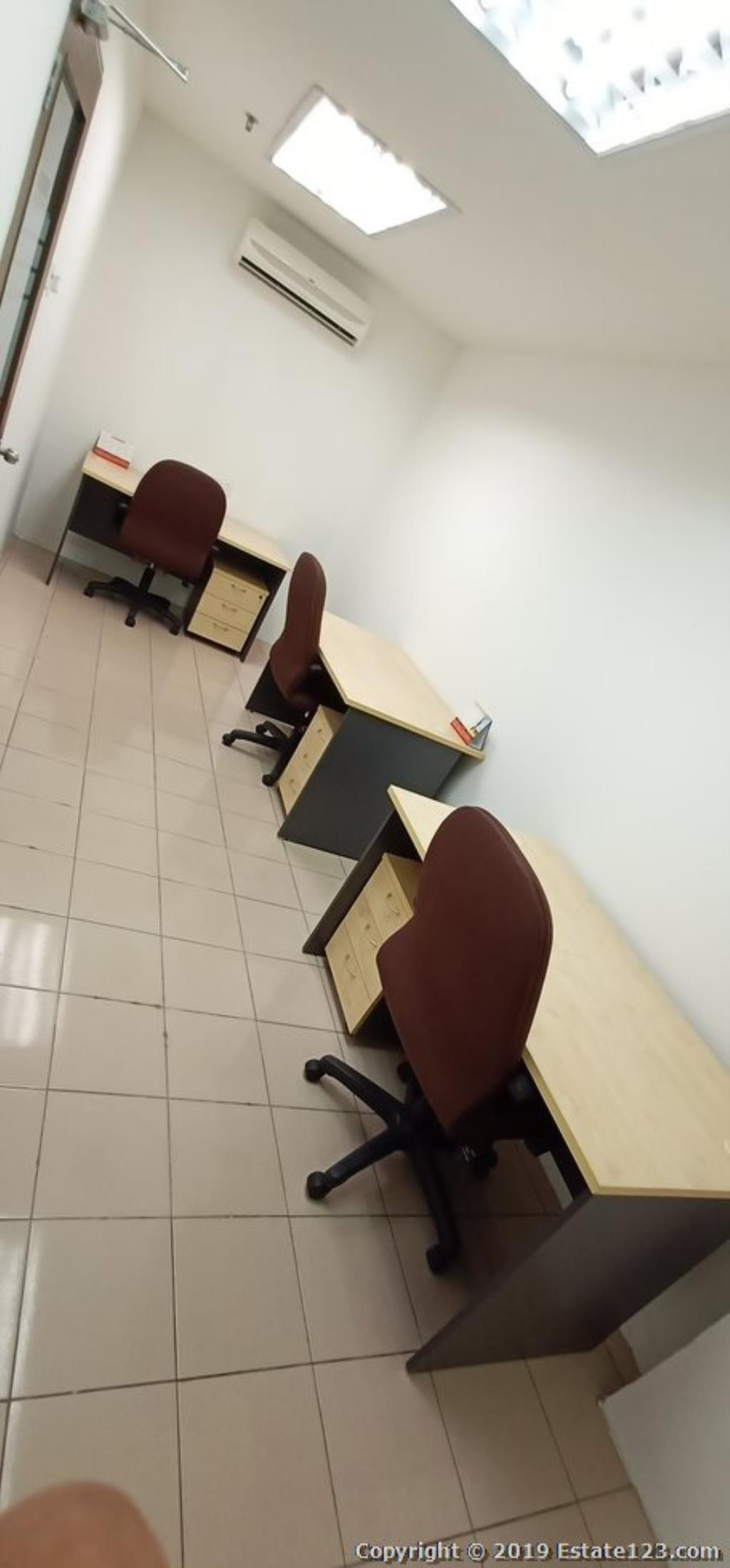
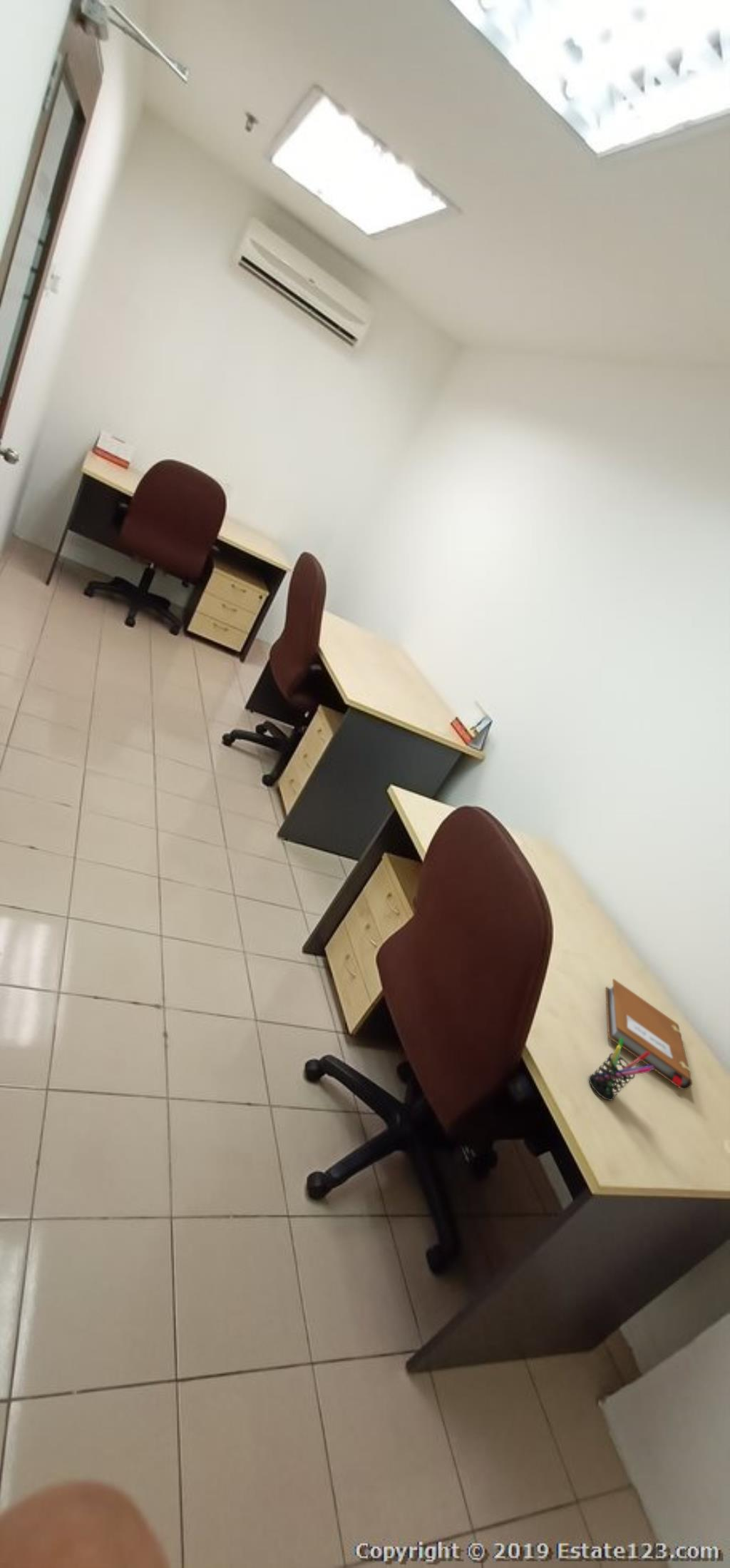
+ pen holder [588,1038,654,1101]
+ notebook [605,978,693,1091]
